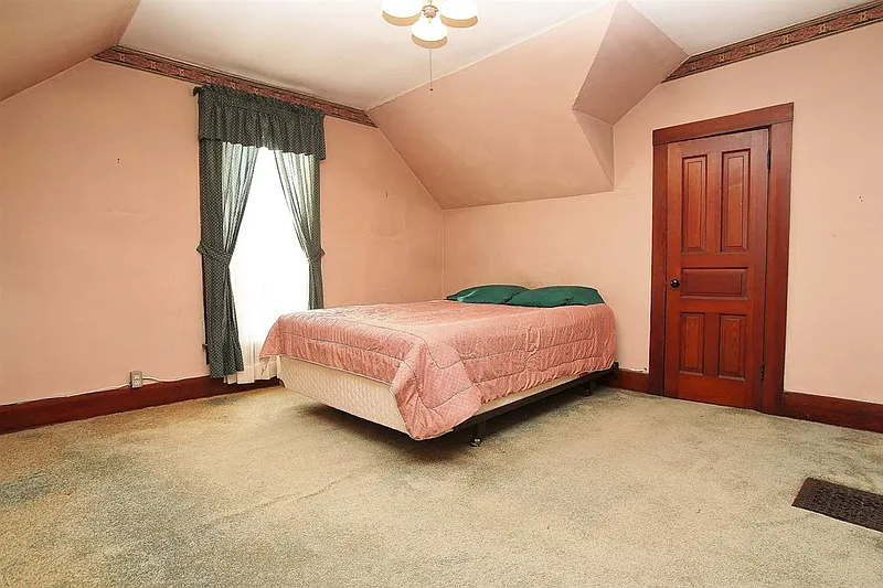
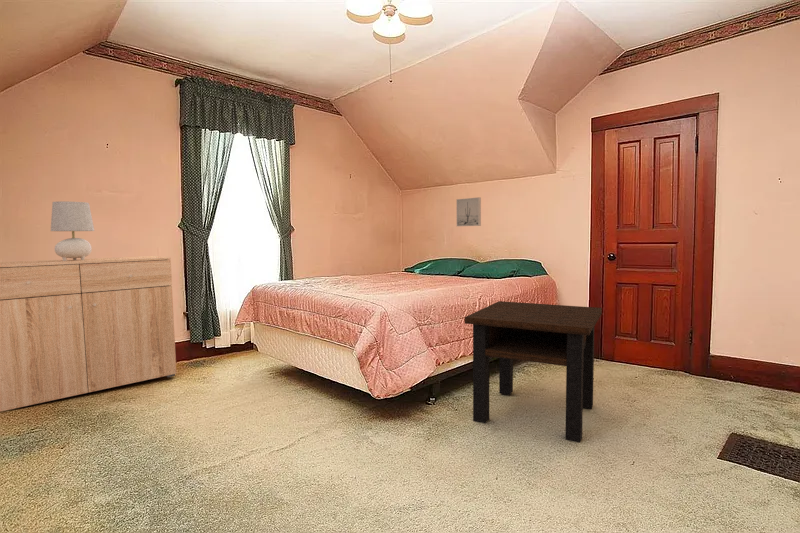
+ dresser [0,255,177,412]
+ side table [464,300,603,444]
+ table lamp [50,200,95,261]
+ wall art [455,196,482,227]
